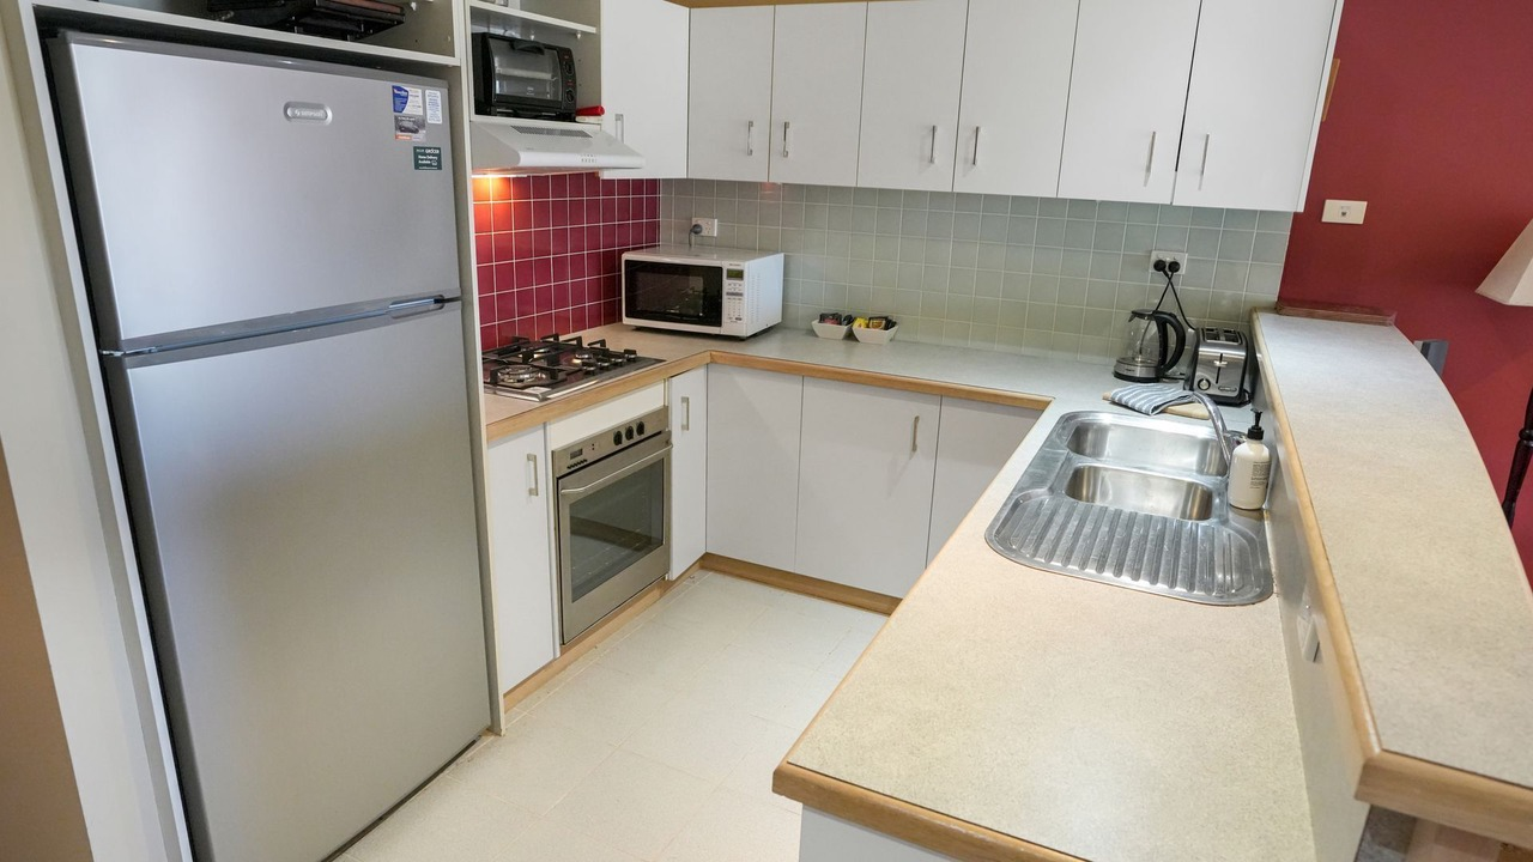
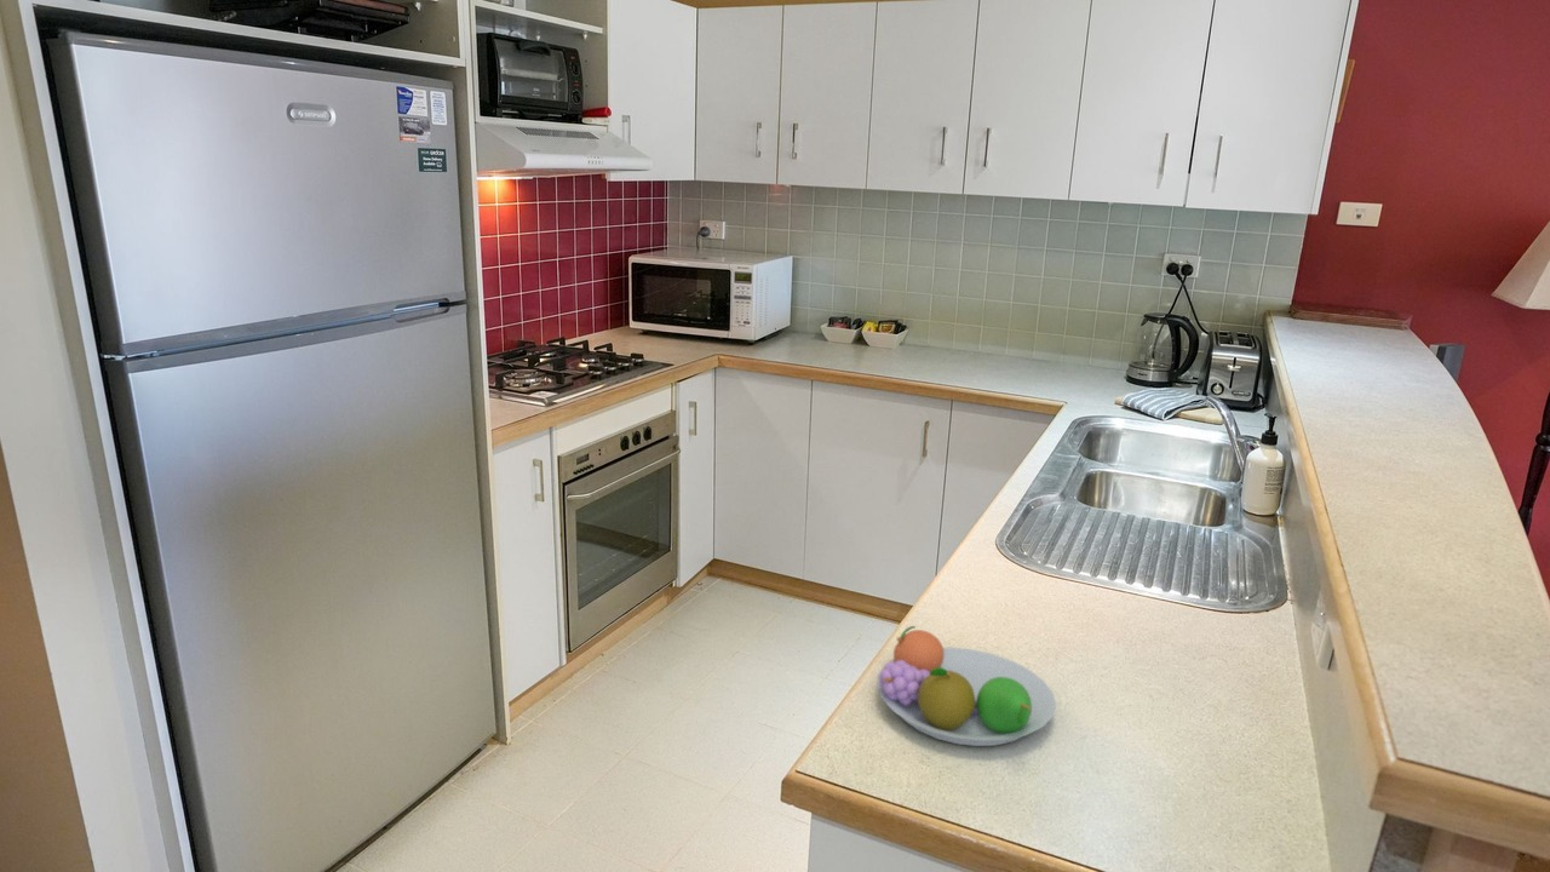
+ fruit bowl [876,625,1057,747]
